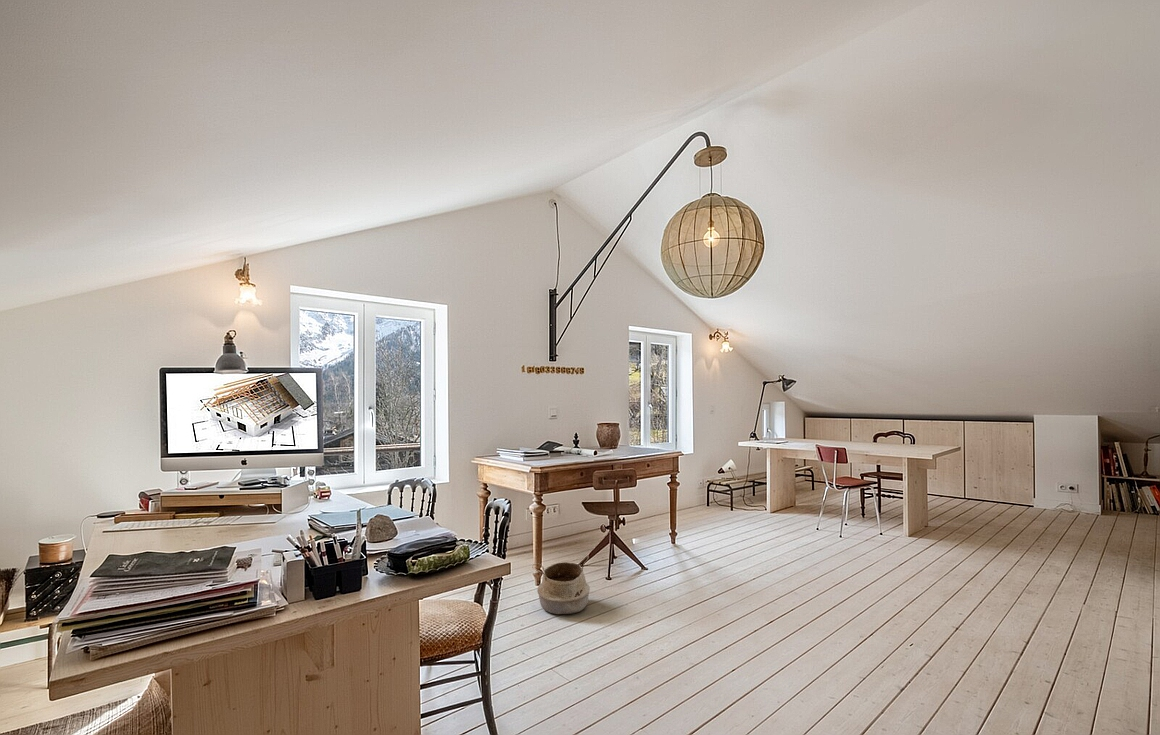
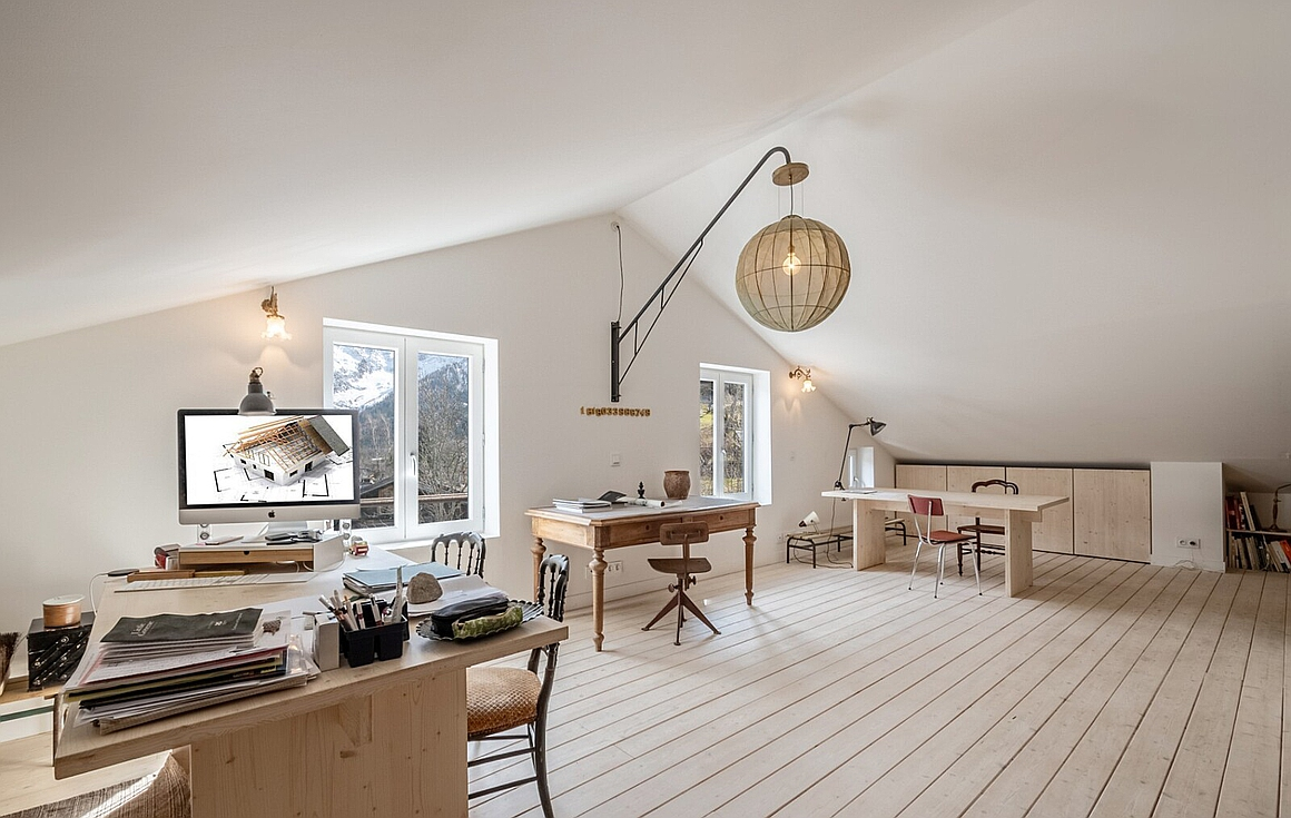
- woven basket [531,555,591,615]
